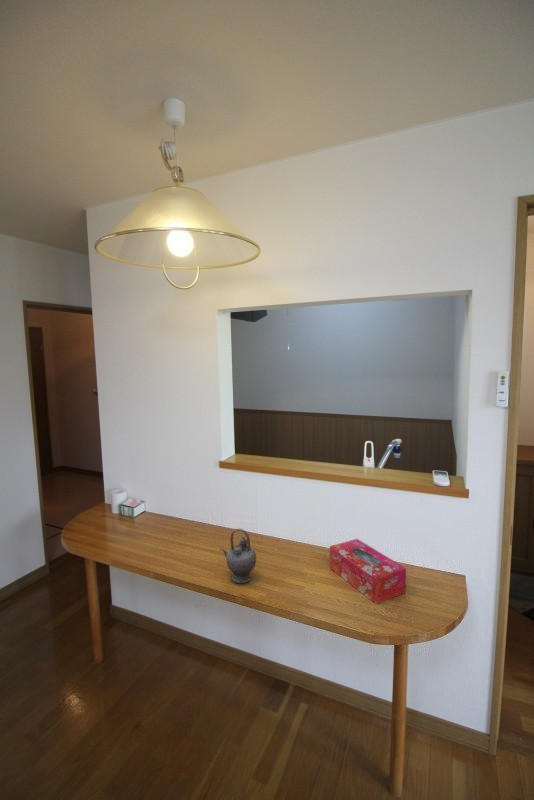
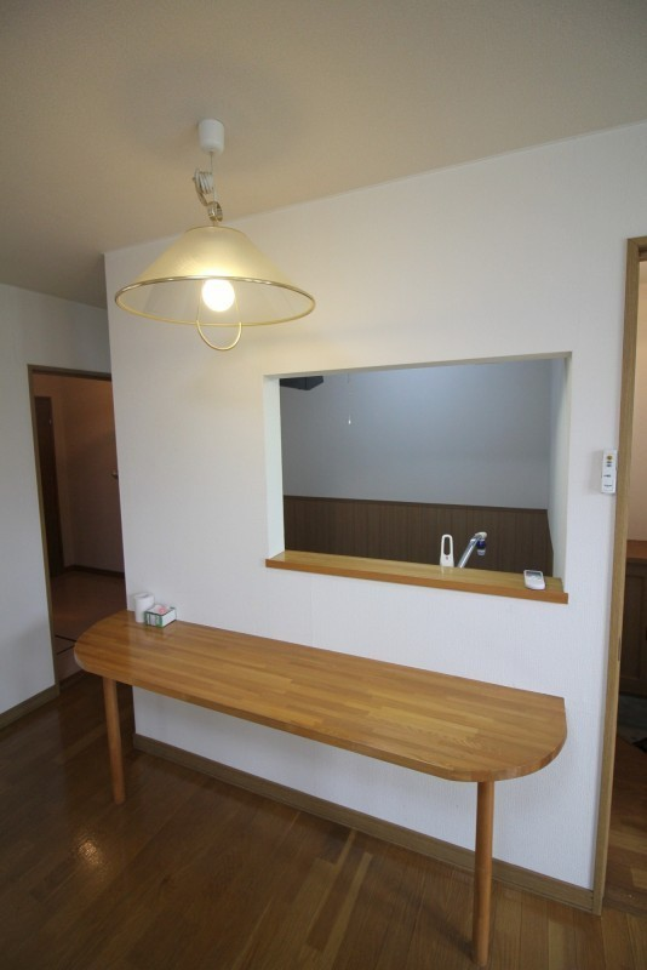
- tissue box [329,538,407,605]
- teapot [220,528,257,584]
